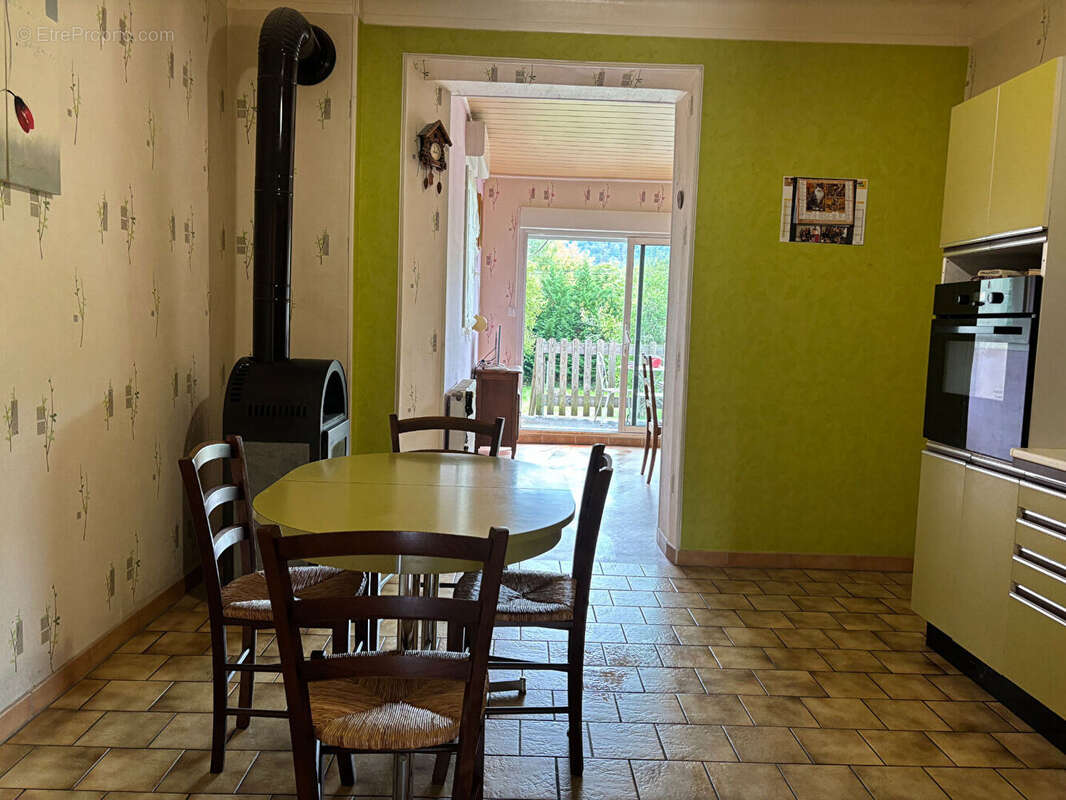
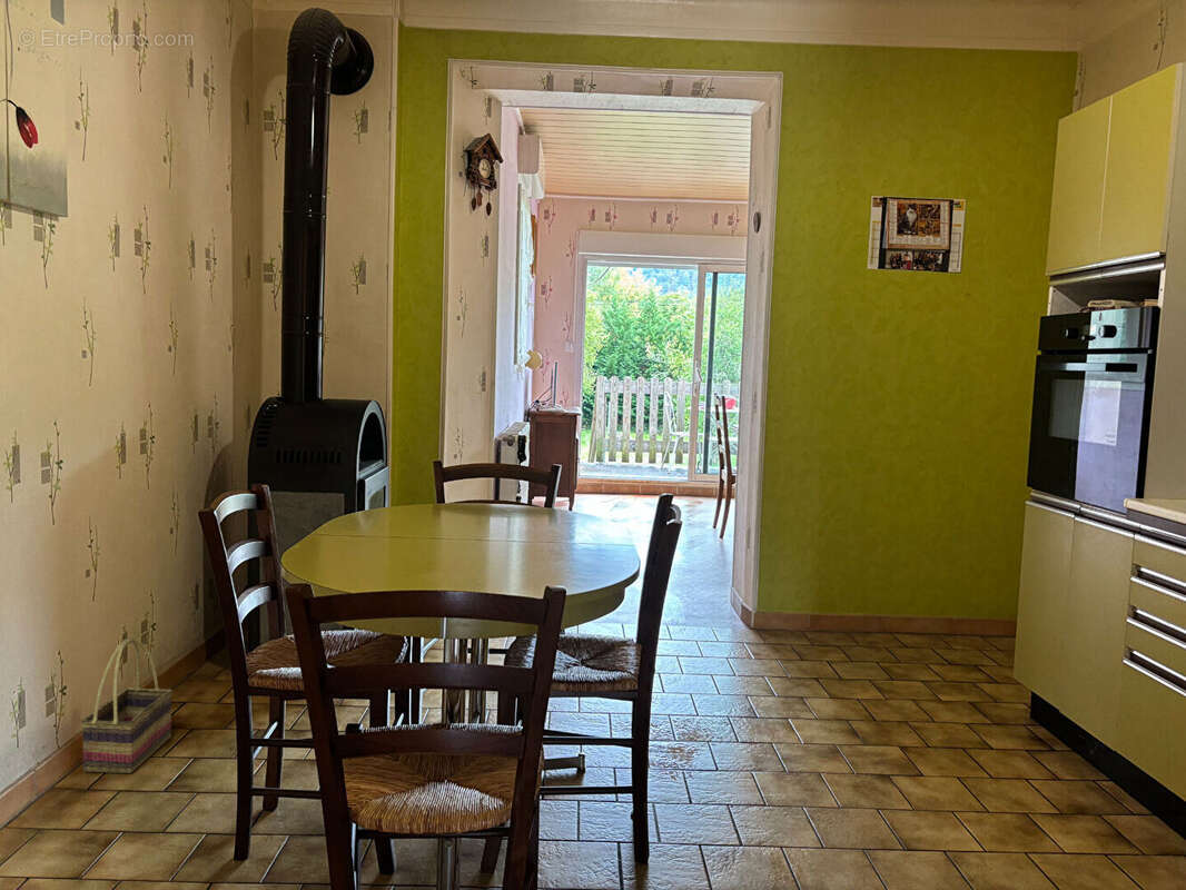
+ basket [80,636,174,774]
